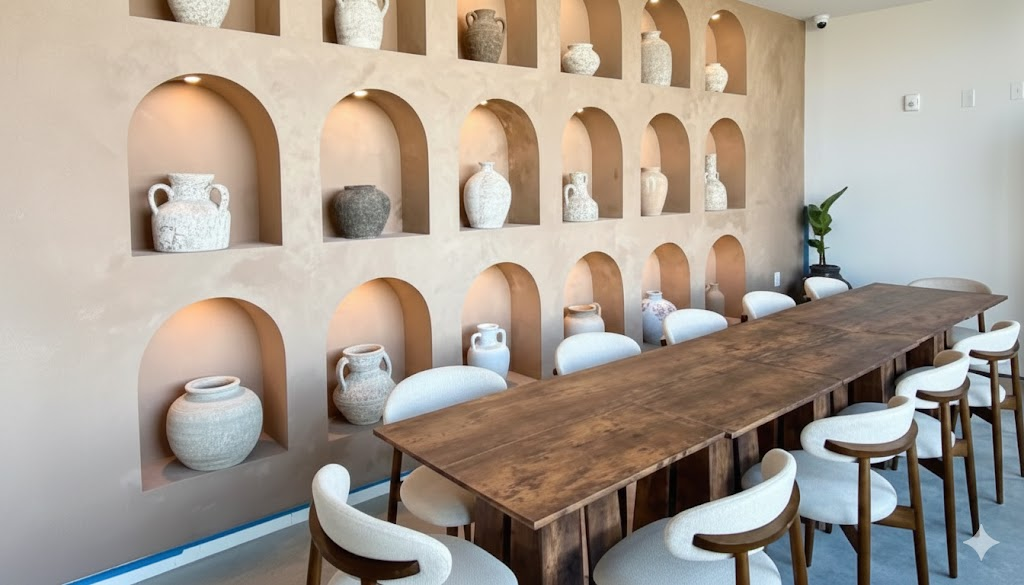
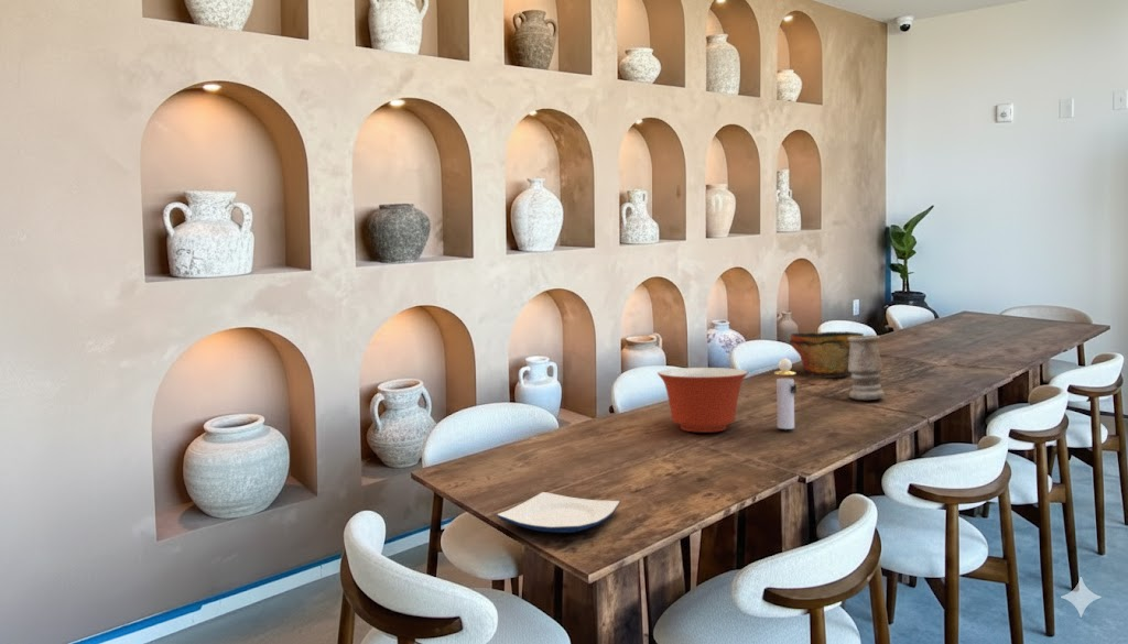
+ plate [496,491,621,534]
+ bowl [789,330,865,378]
+ mixing bowl [657,367,749,434]
+ perfume bottle [773,357,798,430]
+ vase [848,335,886,401]
